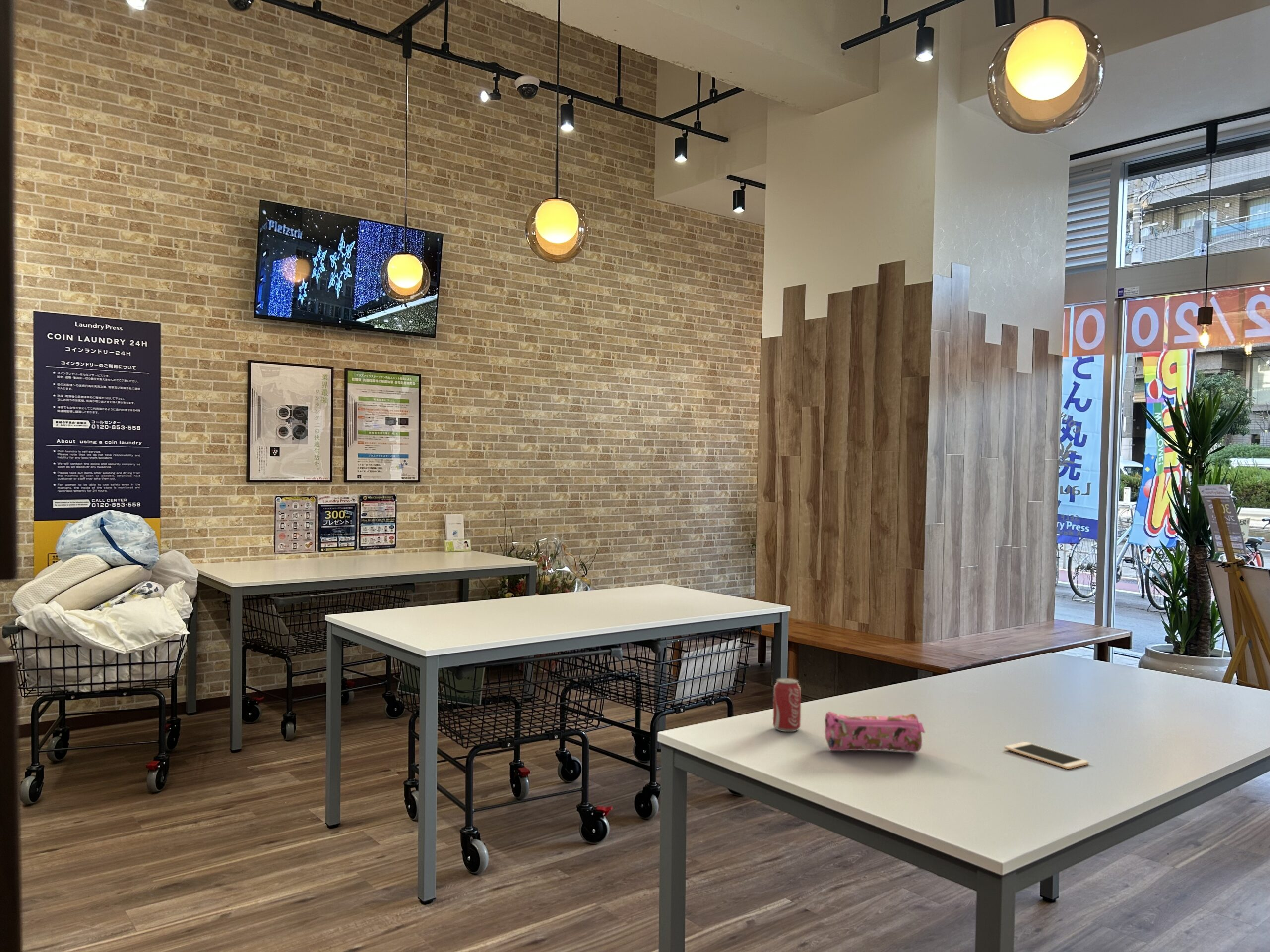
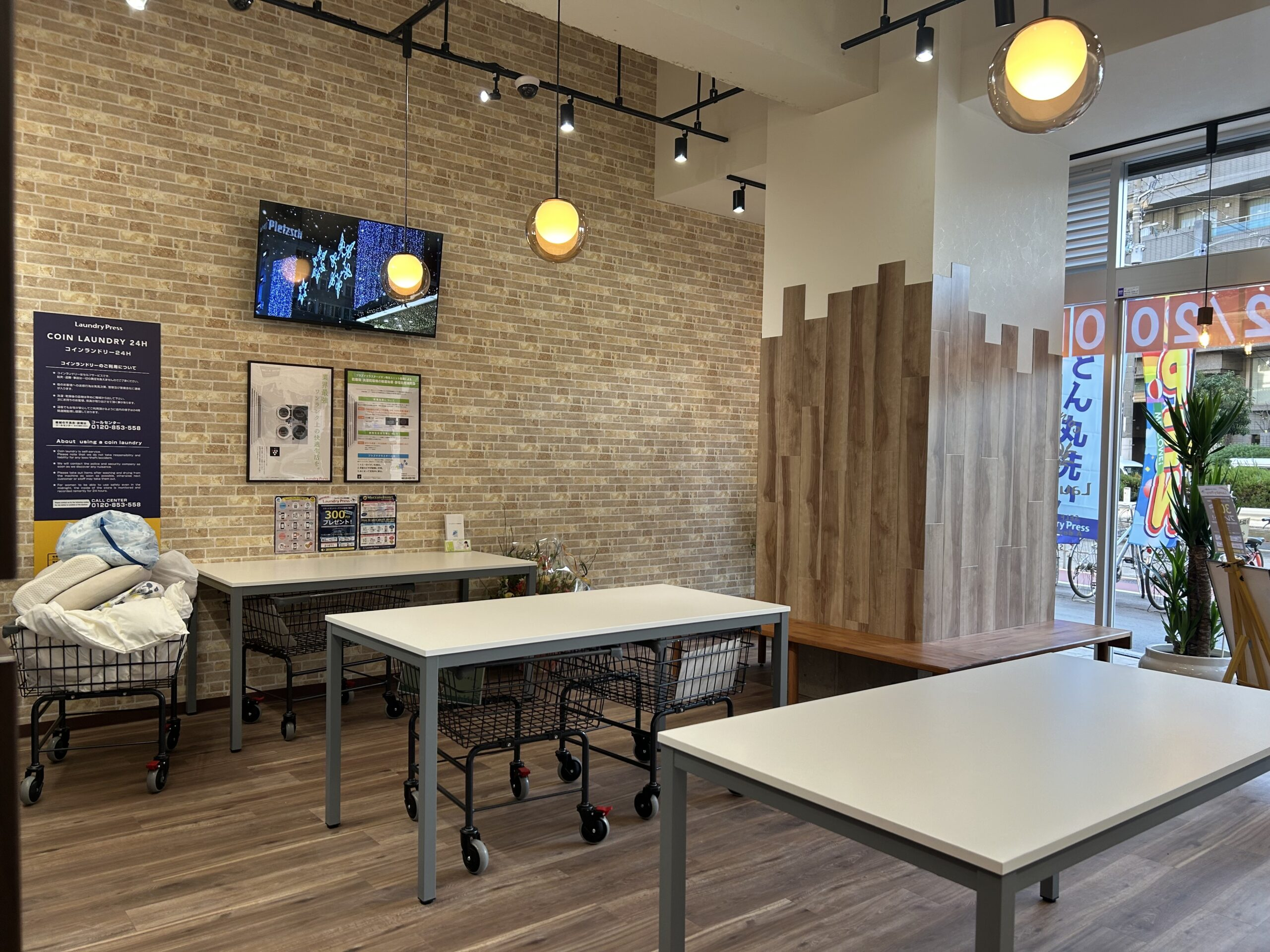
- pencil case [825,711,926,753]
- beverage can [772,677,802,732]
- cell phone [1004,741,1089,770]
